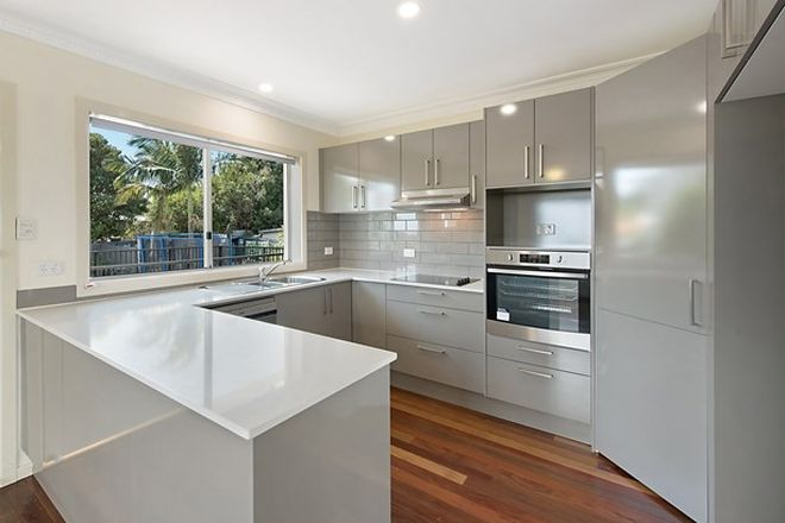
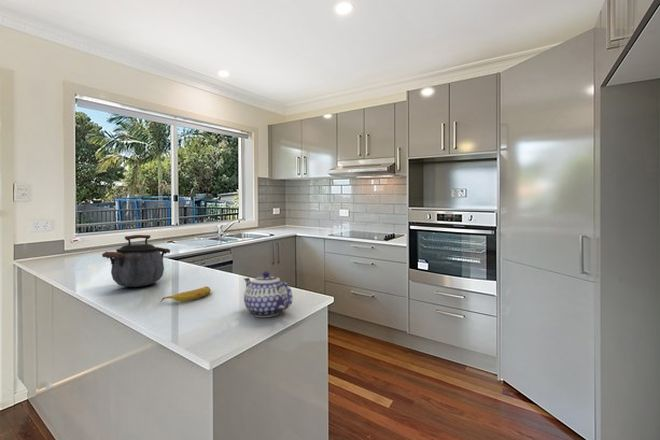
+ kettle [101,234,171,288]
+ teapot [243,270,294,318]
+ fruit [159,285,212,303]
